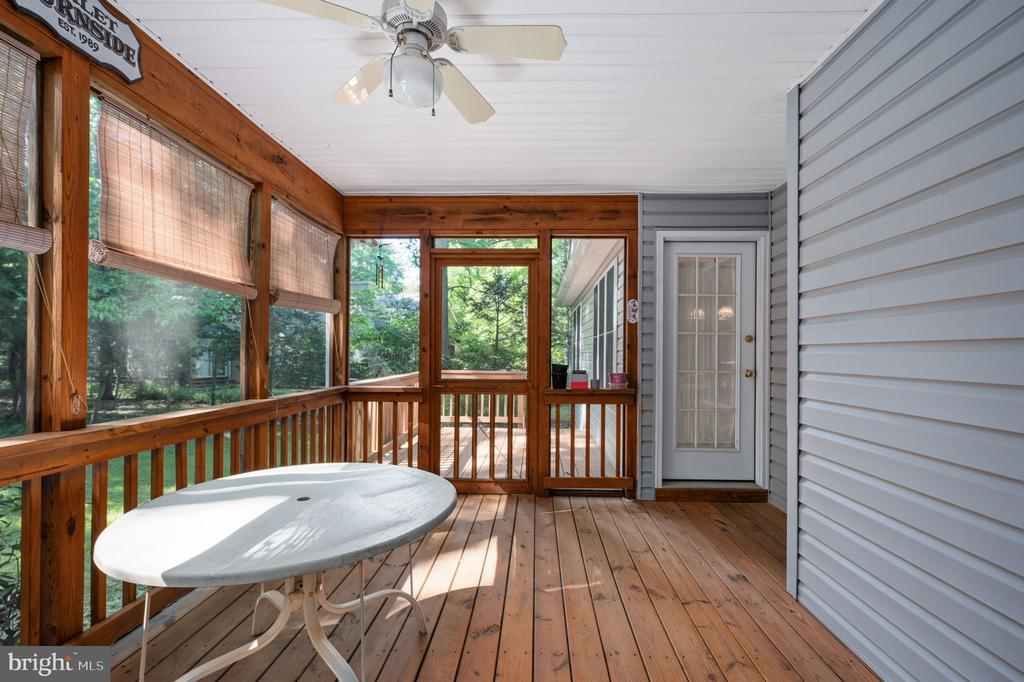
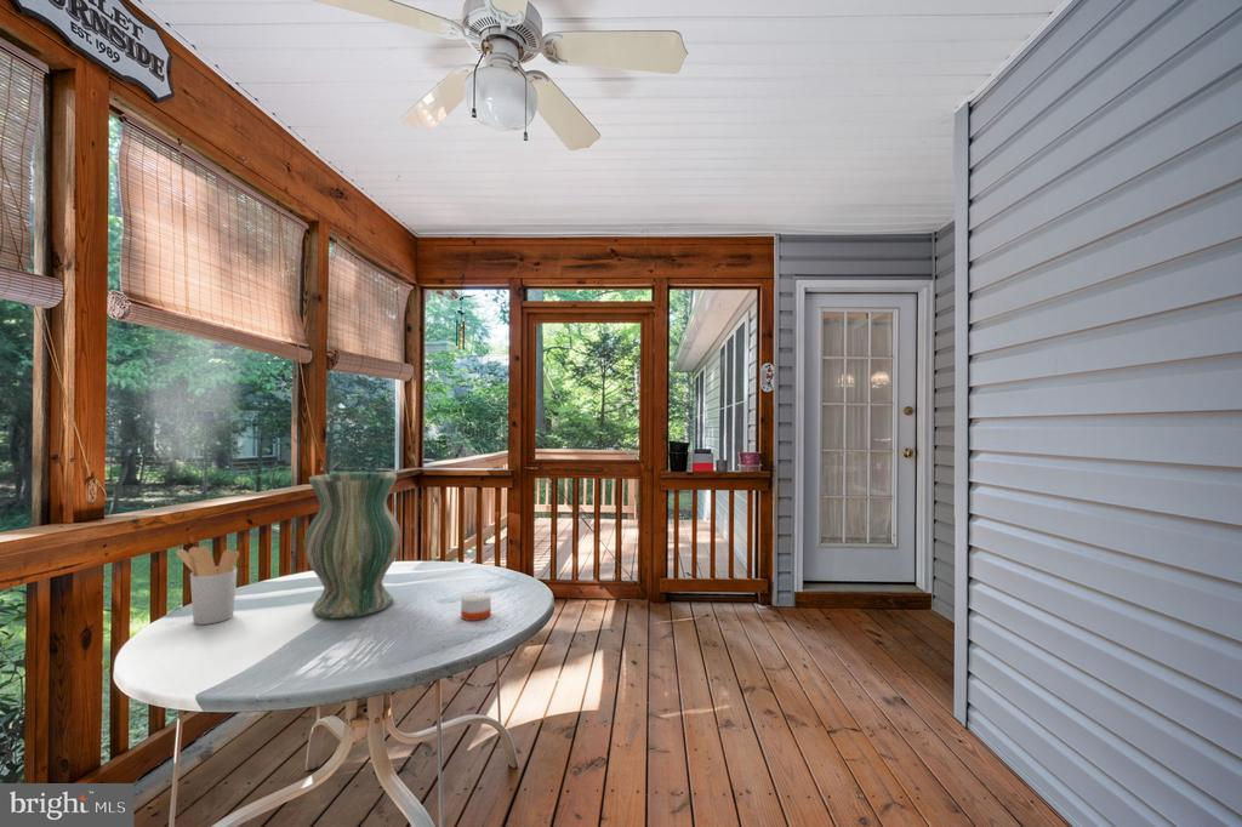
+ candle [460,588,492,622]
+ utensil holder [175,544,240,626]
+ vase [302,470,403,618]
